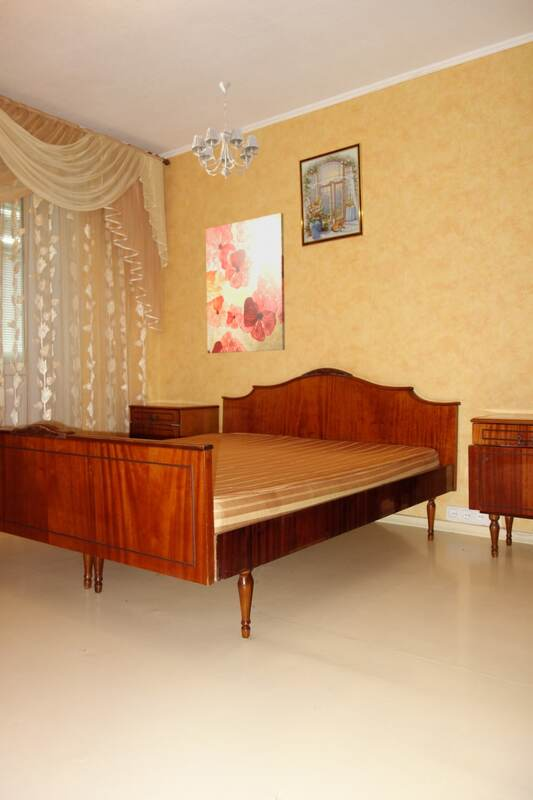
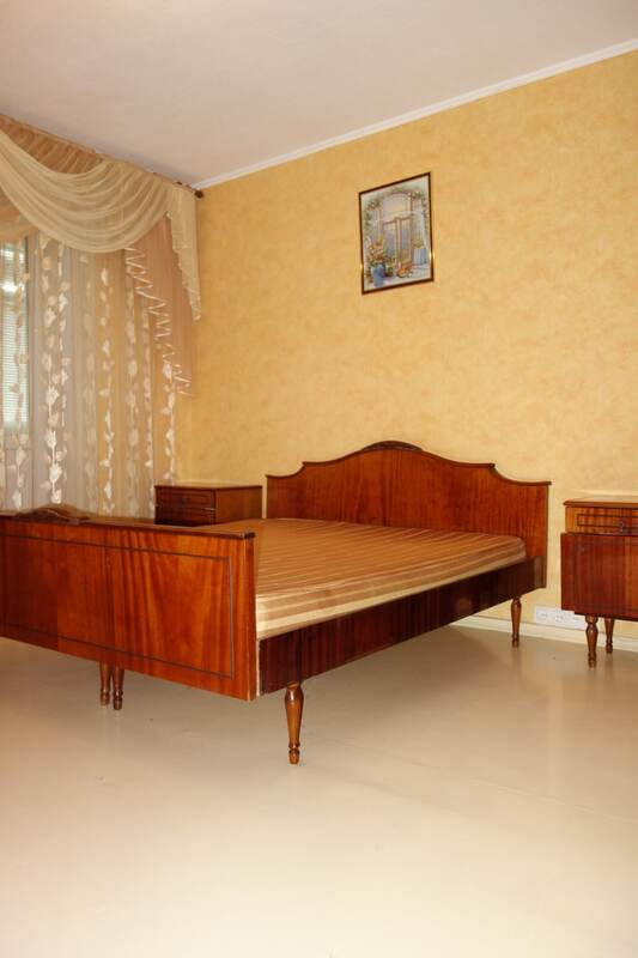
- chandelier [191,81,260,179]
- wall art [205,212,286,354]
